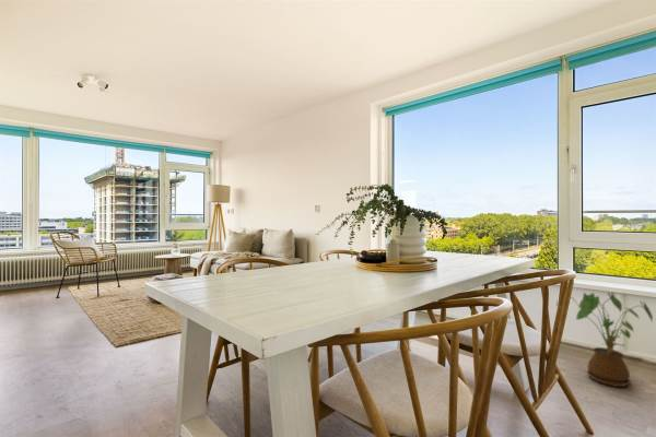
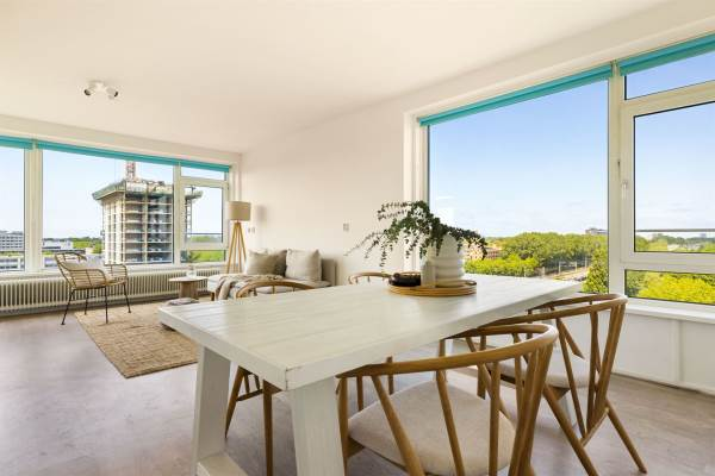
- house plant [555,291,654,388]
